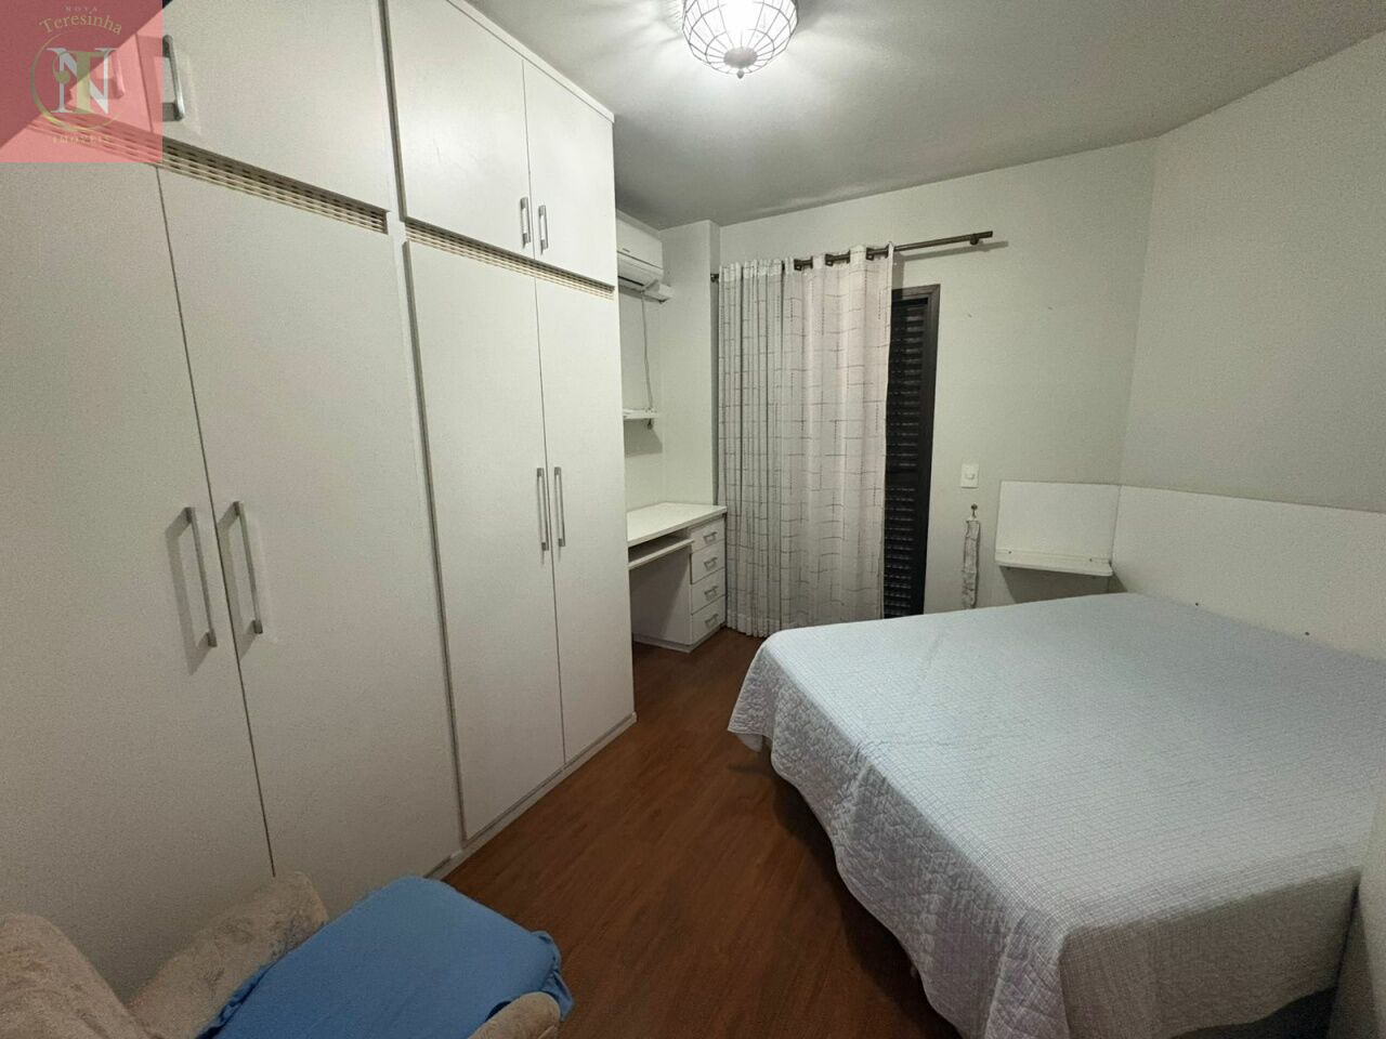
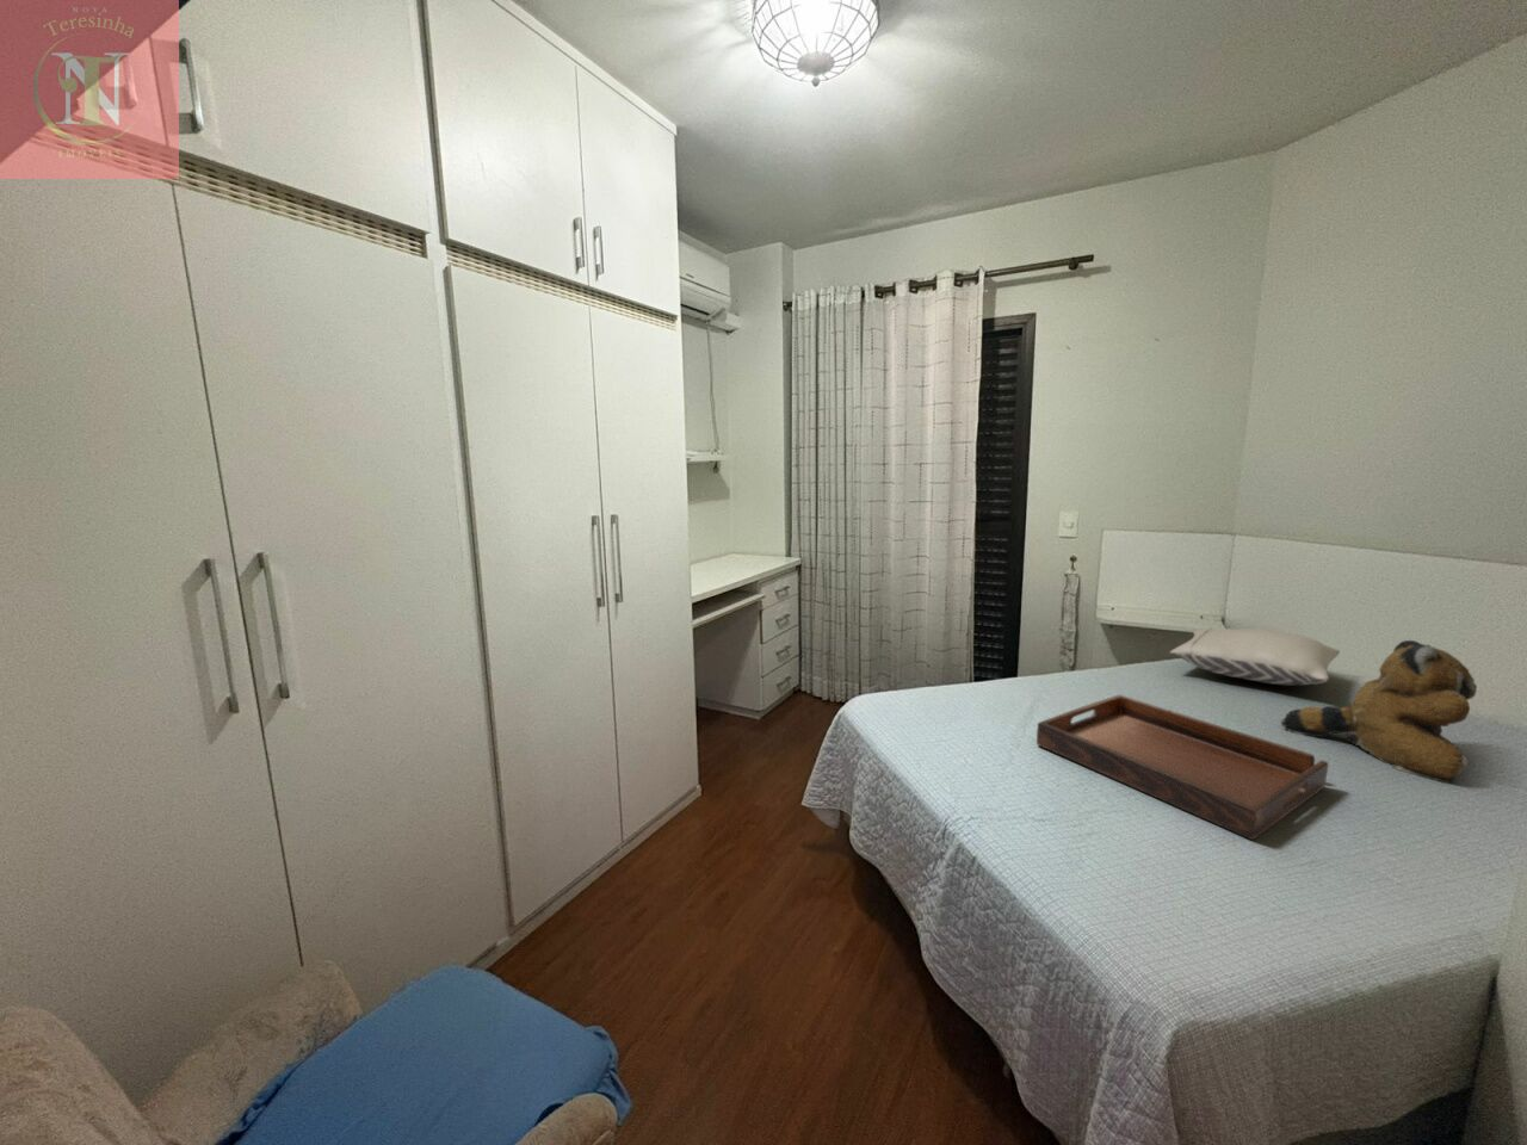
+ teddy bear [1279,640,1478,785]
+ pillow [1167,627,1341,687]
+ serving tray [1035,694,1330,841]
